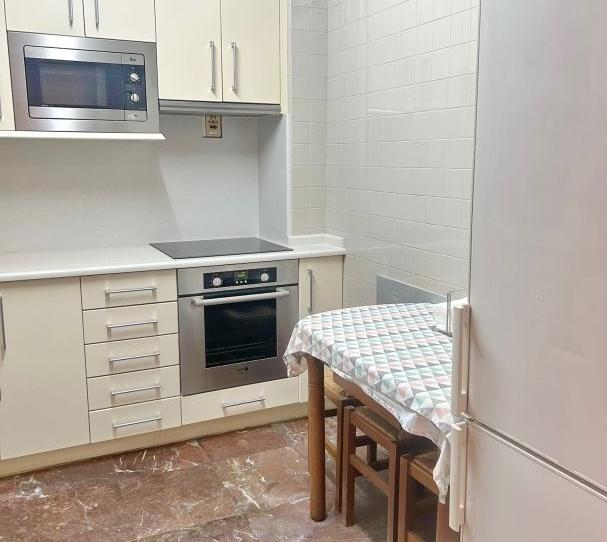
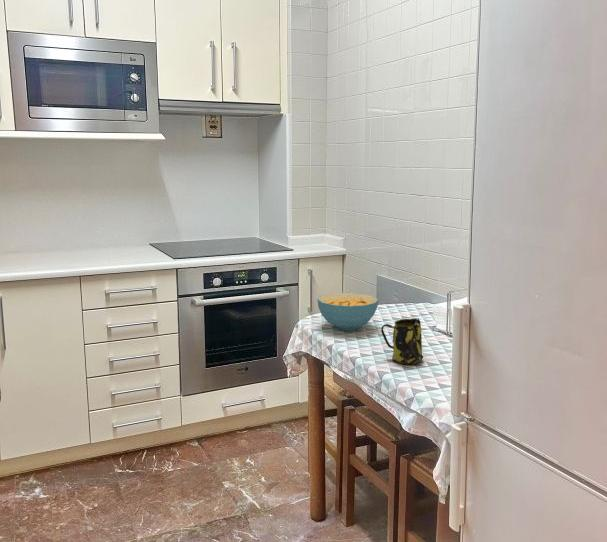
+ cereal bowl [316,292,379,331]
+ mug [380,317,424,365]
